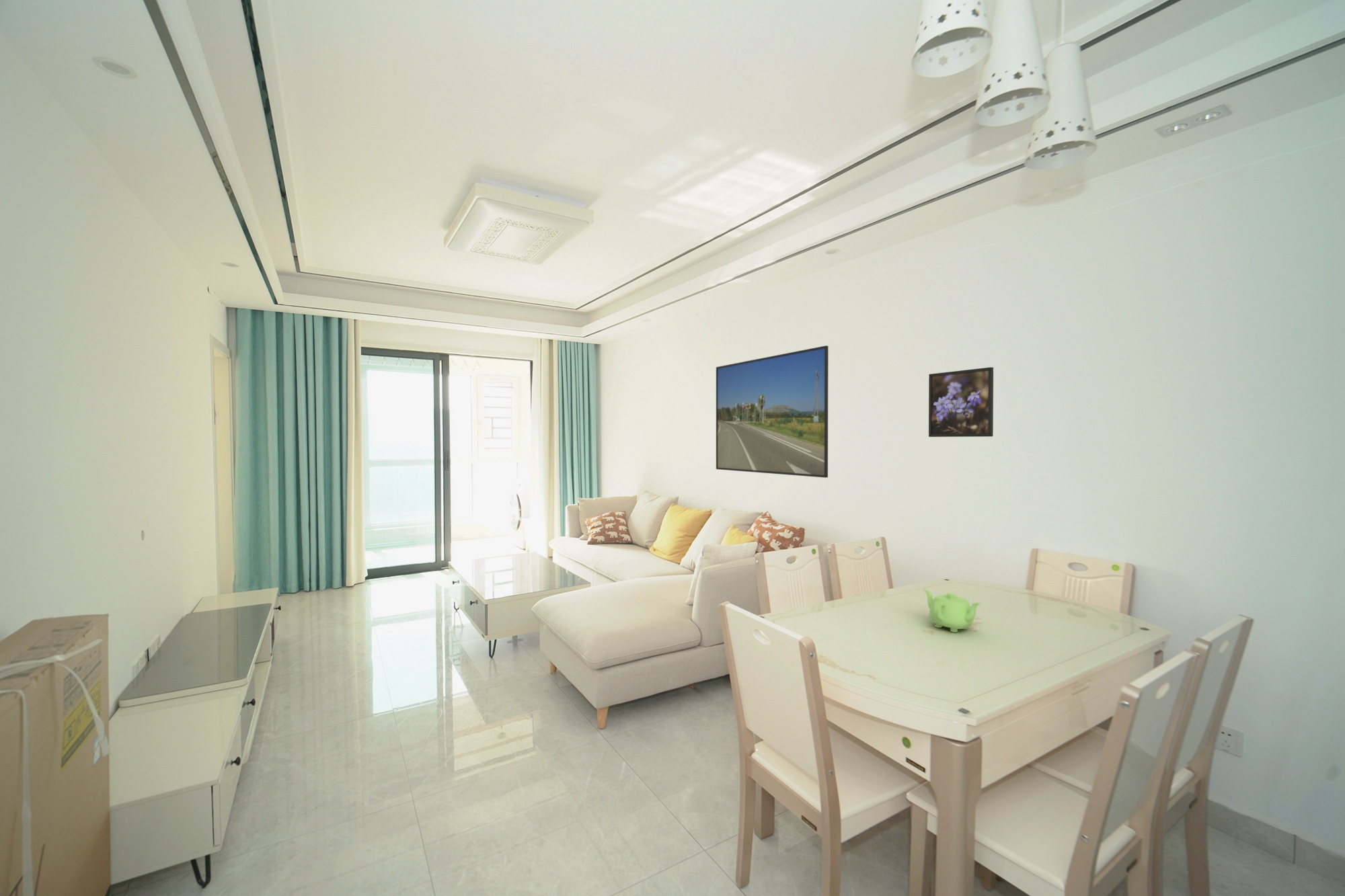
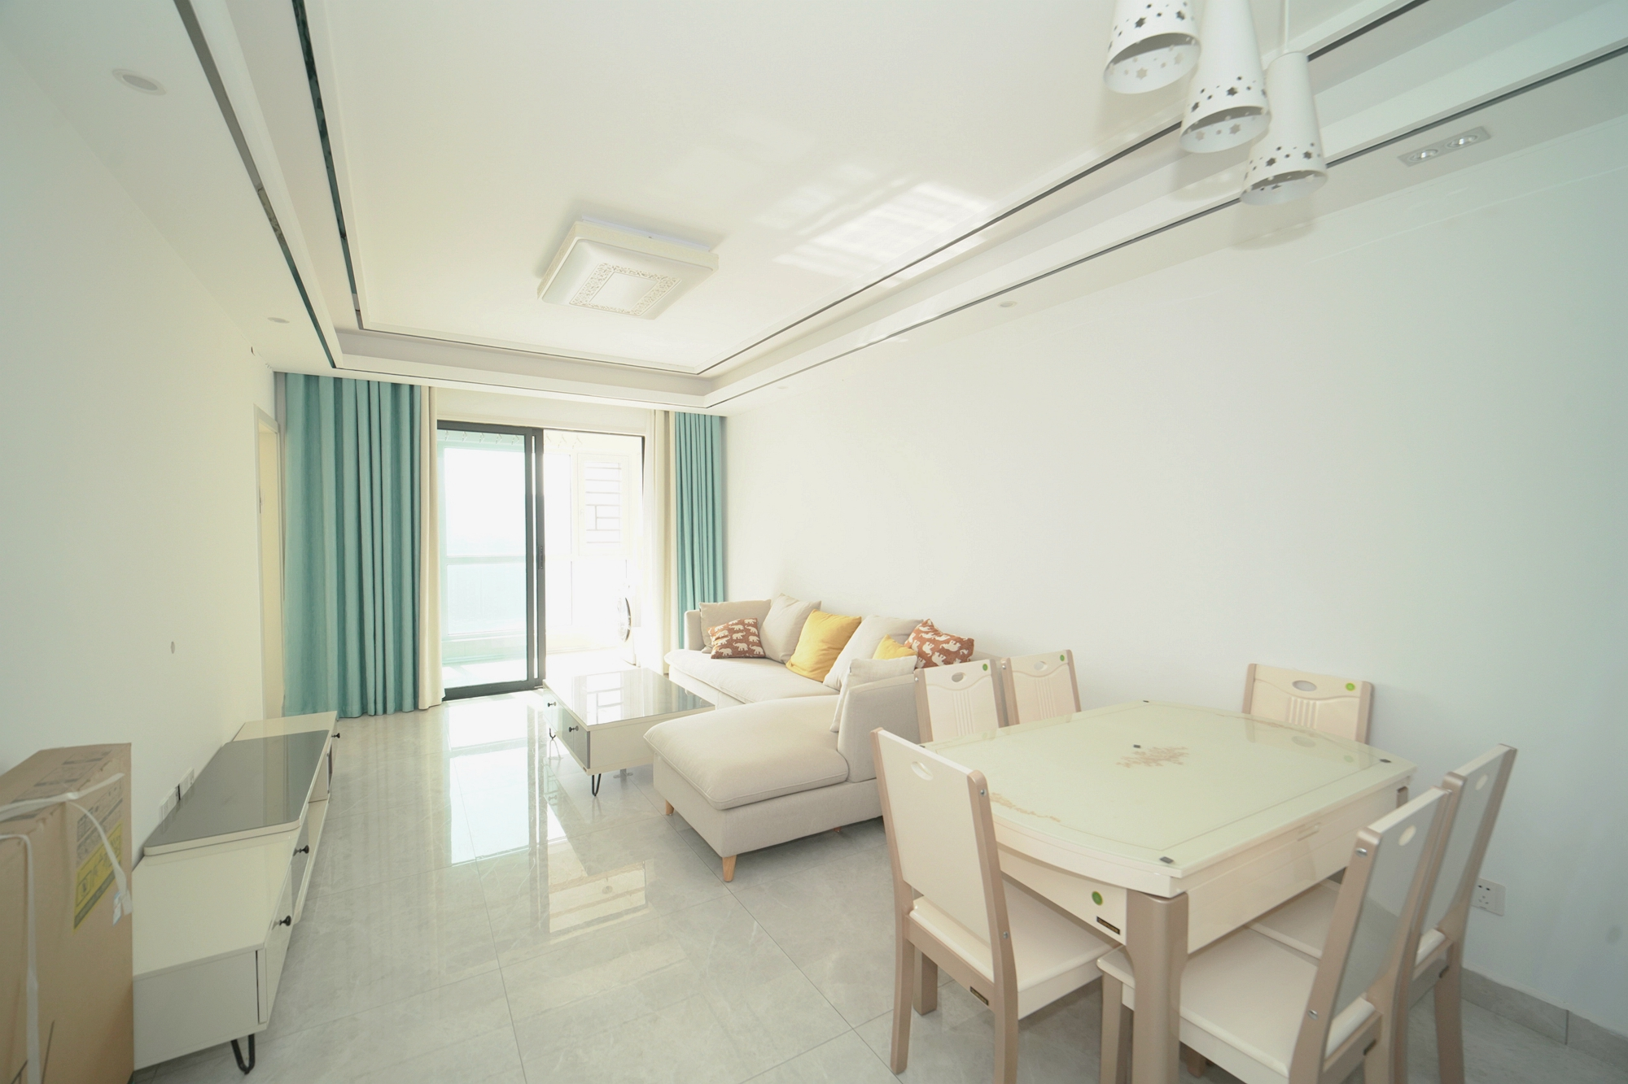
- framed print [716,345,829,479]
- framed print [928,366,994,438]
- teapot [923,588,982,633]
